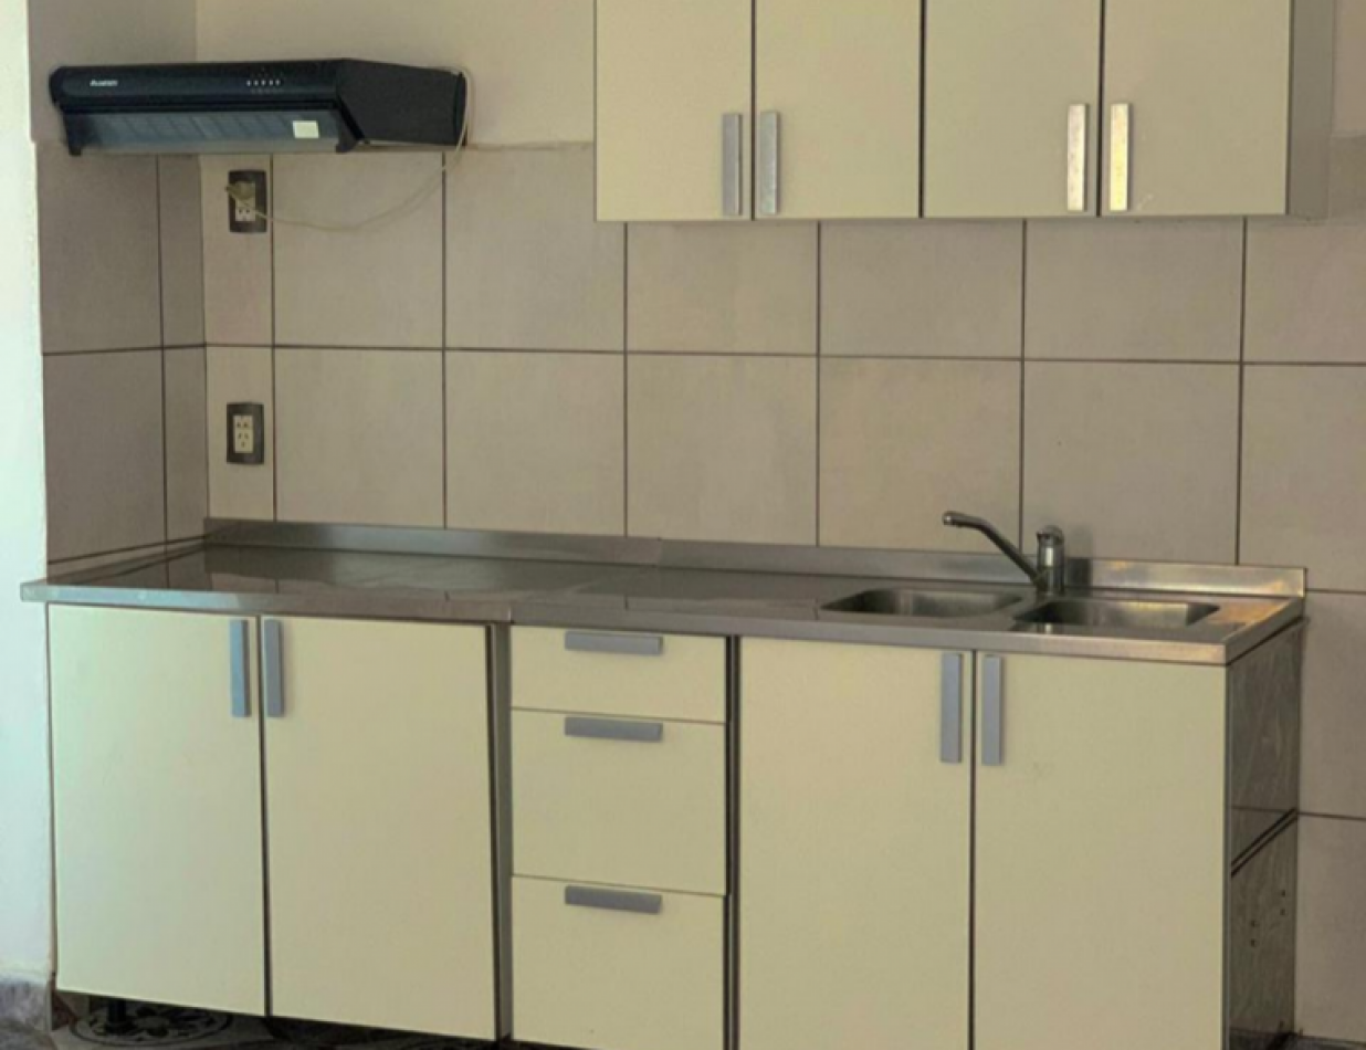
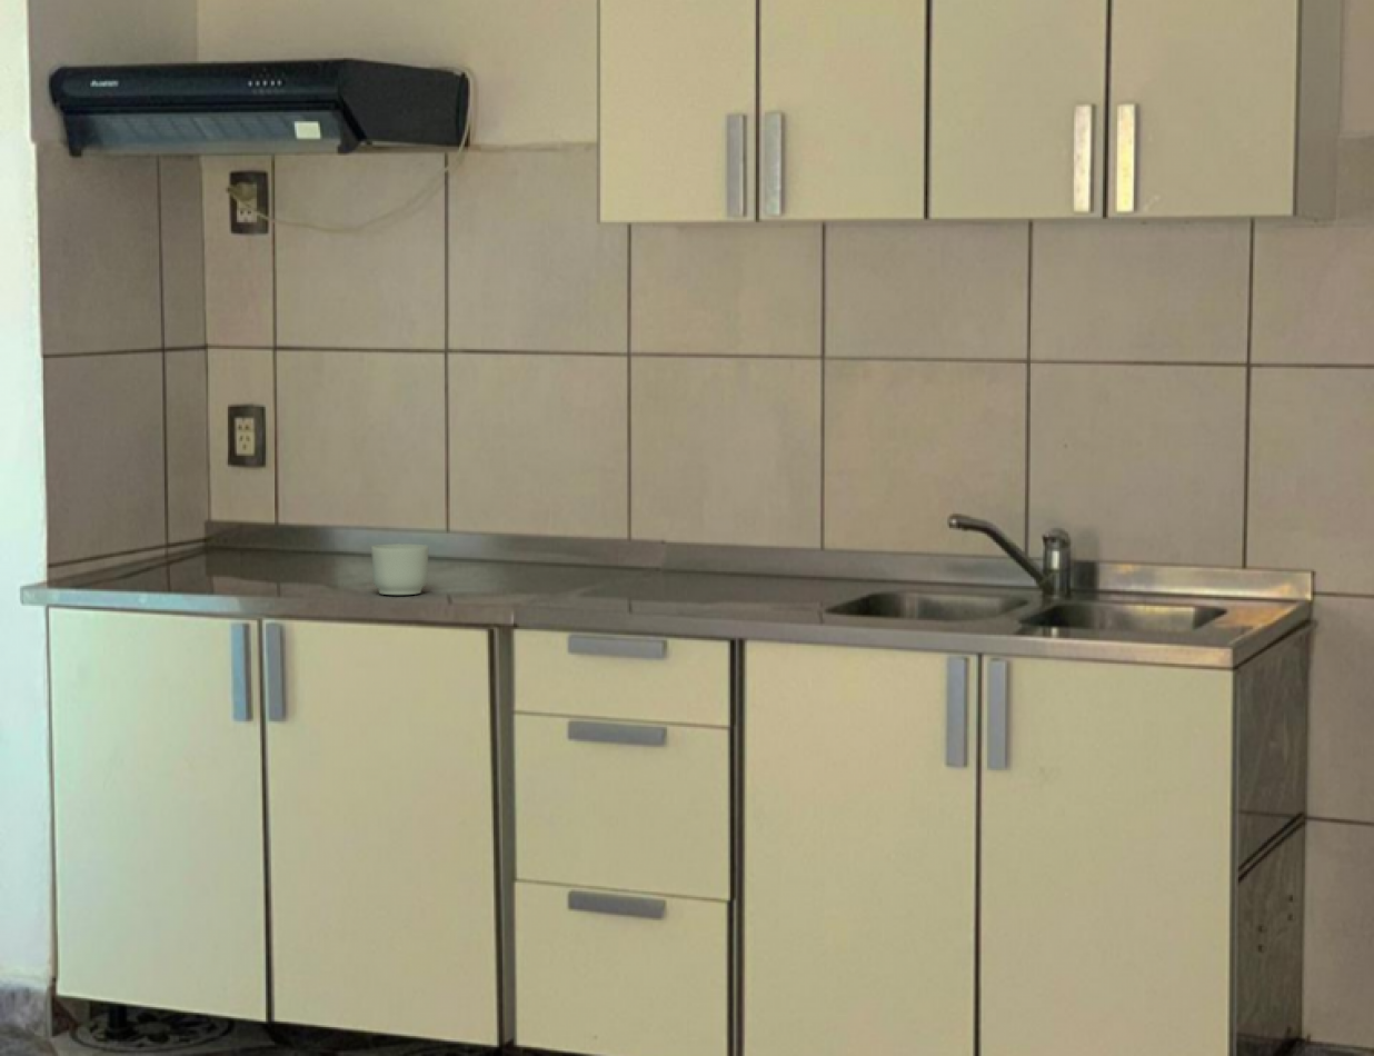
+ mug [370,544,429,596]
